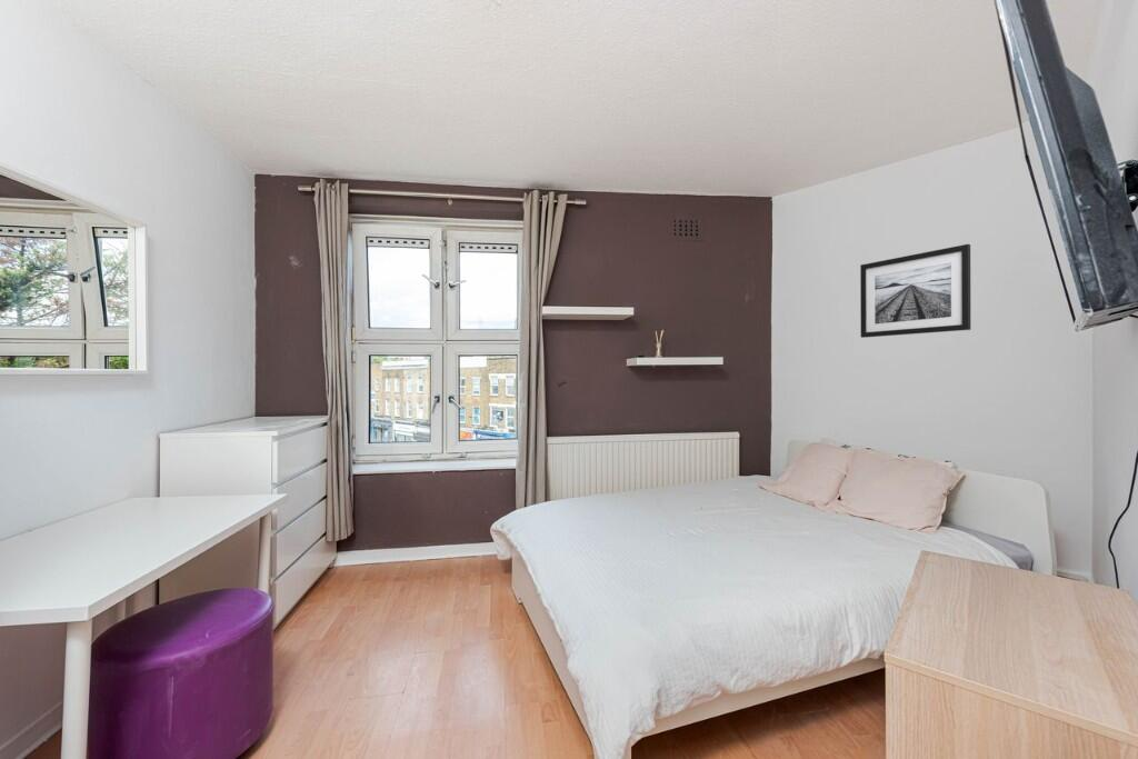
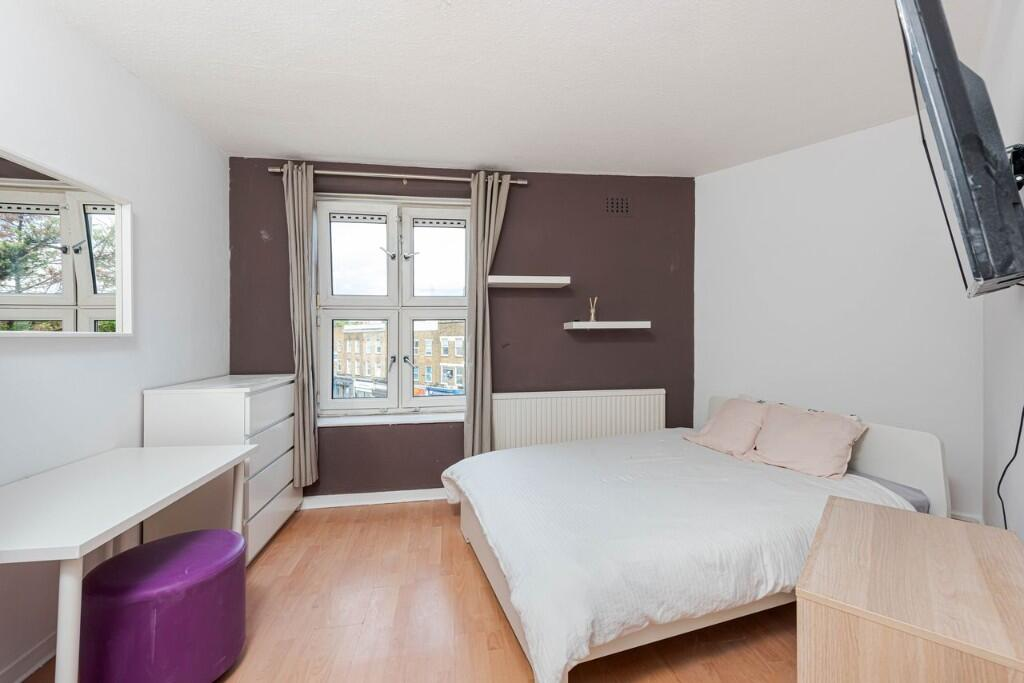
- wall art [859,243,971,339]
